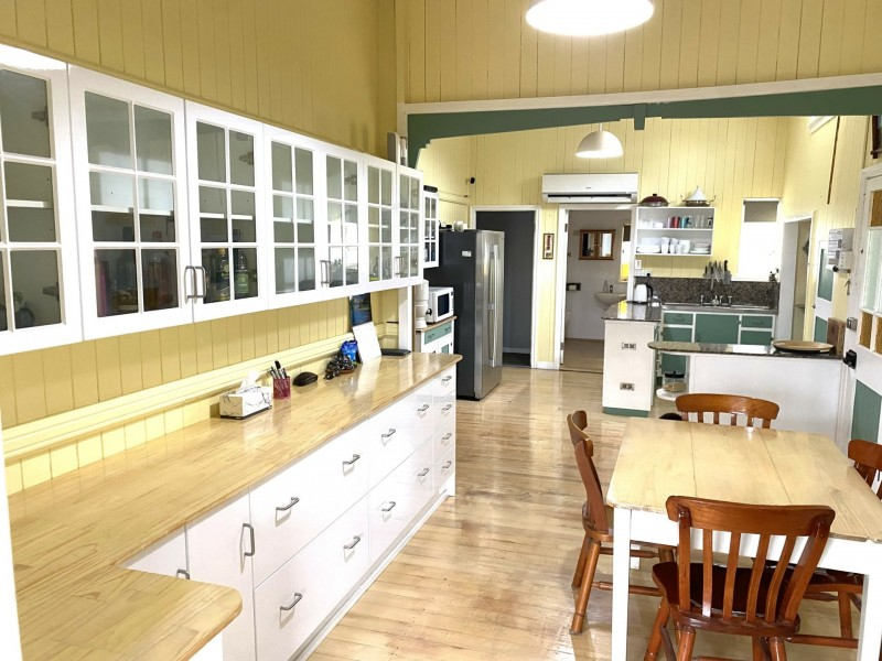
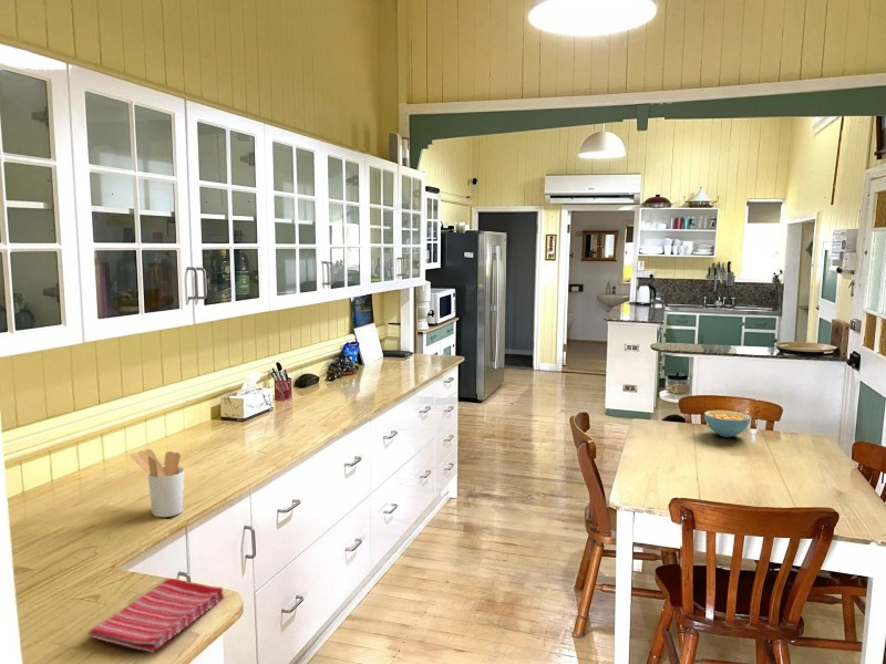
+ dish towel [87,578,225,653]
+ utensil holder [130,448,185,518]
+ cereal bowl [703,409,752,438]
